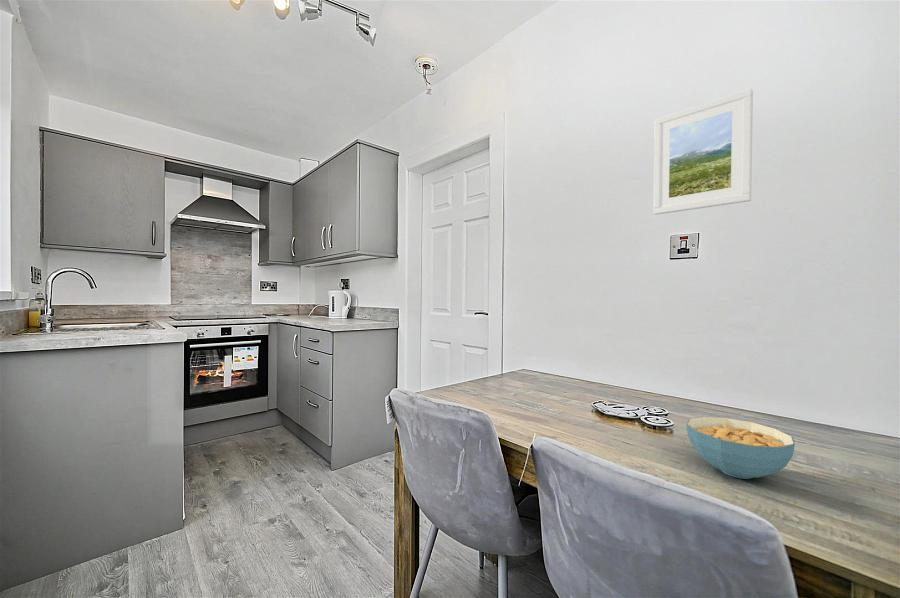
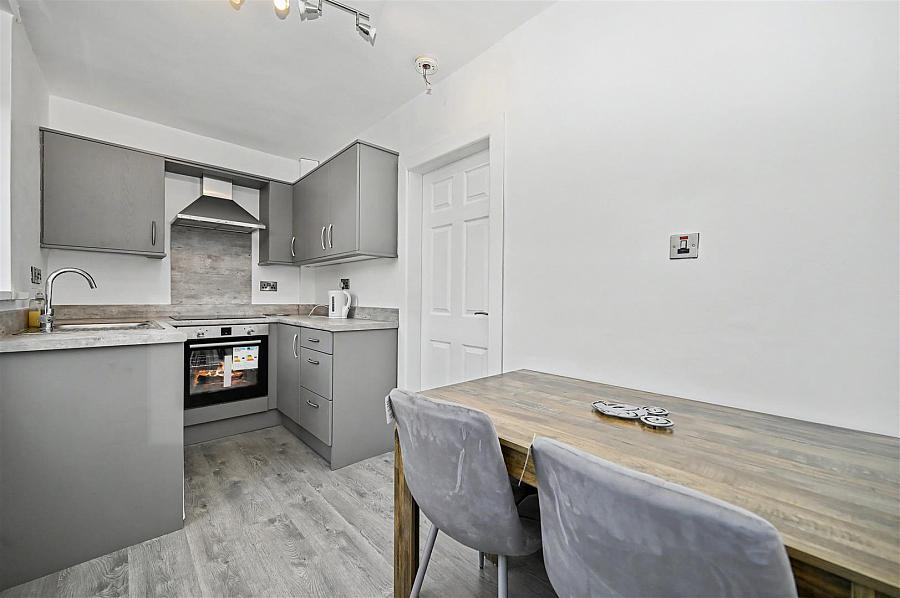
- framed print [652,88,754,216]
- cereal bowl [685,416,796,480]
